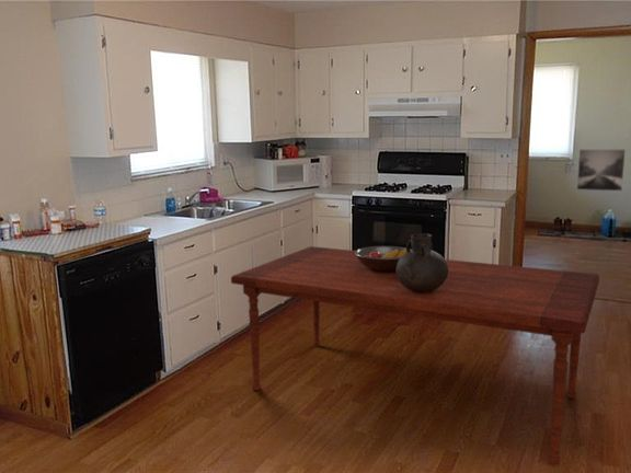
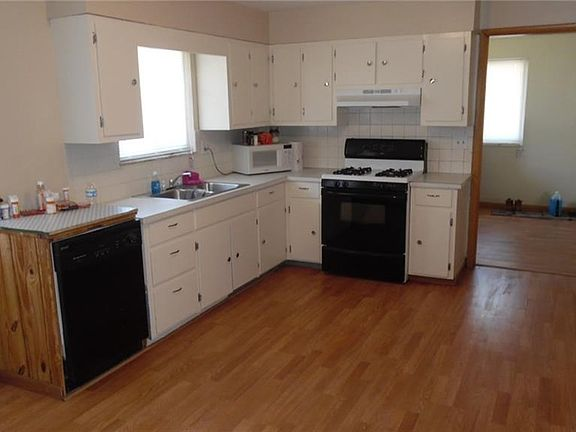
- dining table [230,245,600,465]
- fruit bowl [355,245,412,272]
- vase [395,232,449,292]
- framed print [576,148,627,192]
